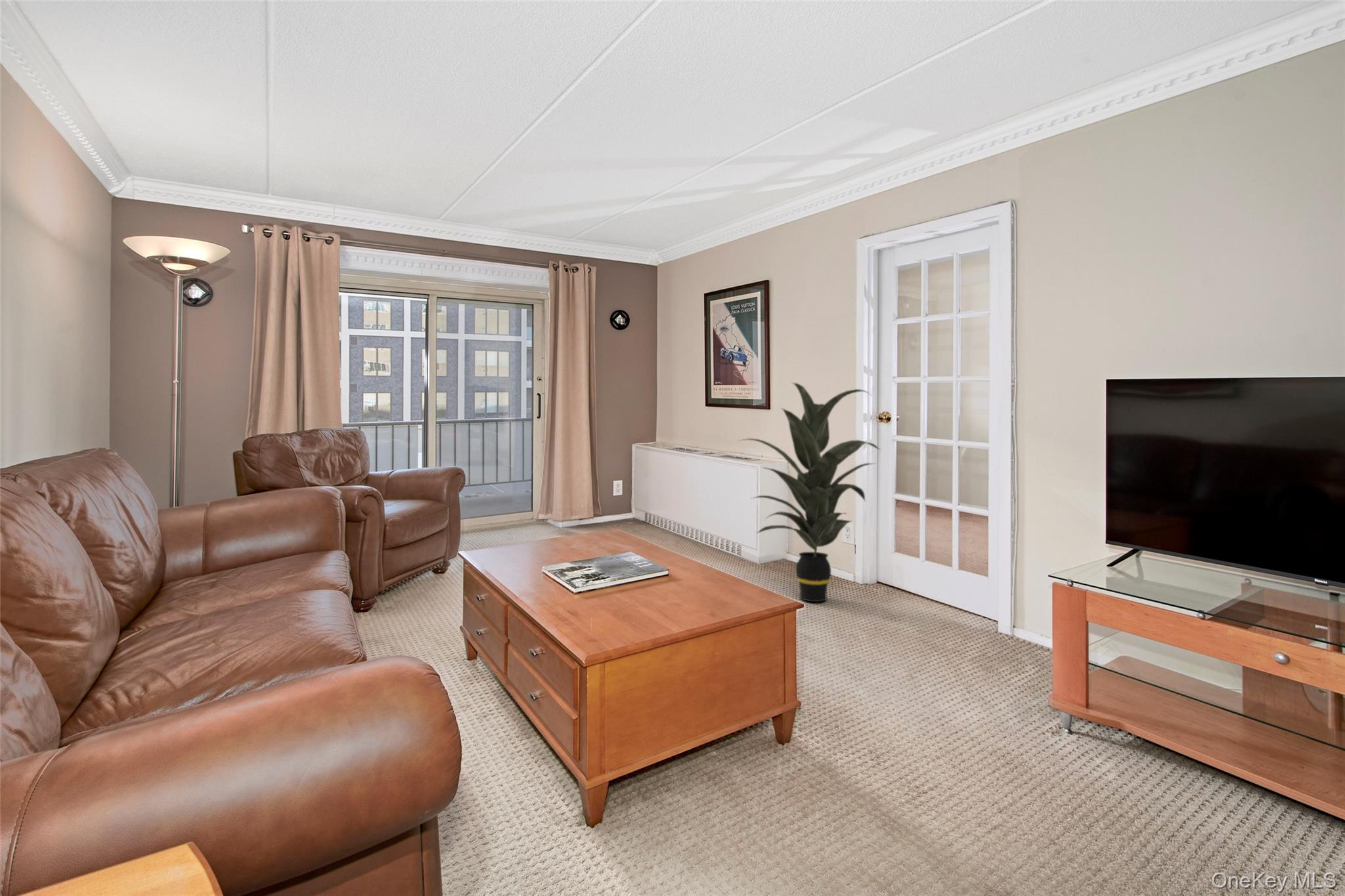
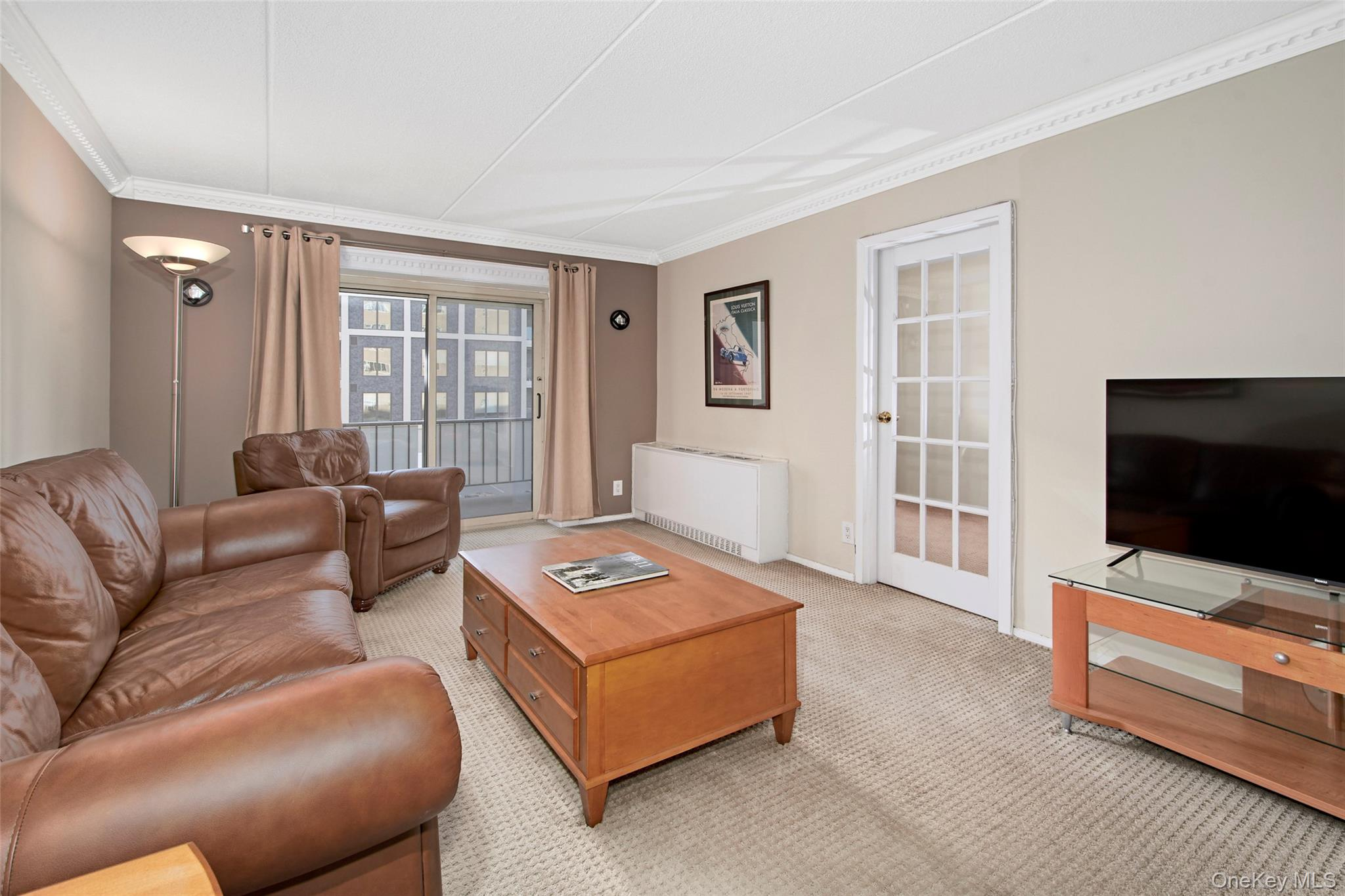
- indoor plant [738,382,882,603]
